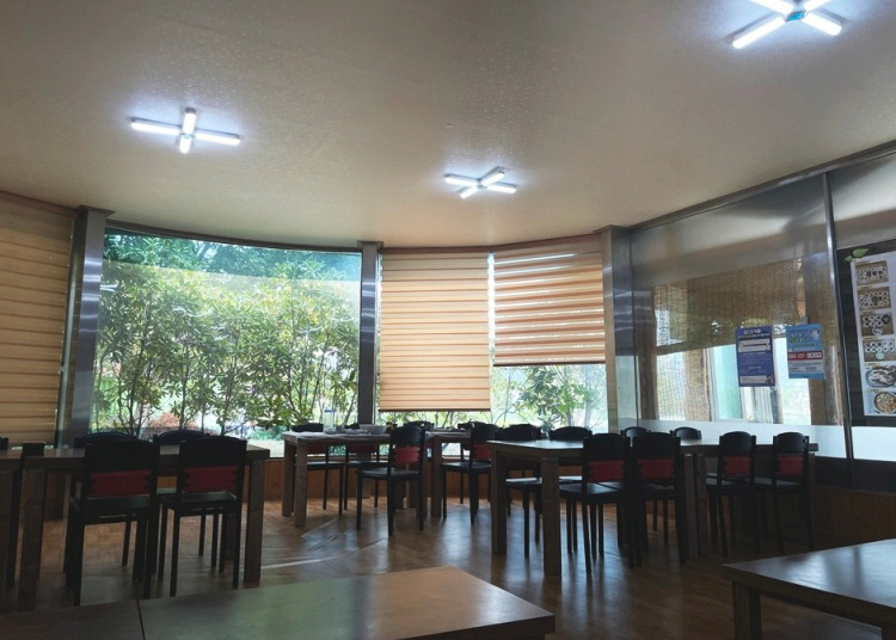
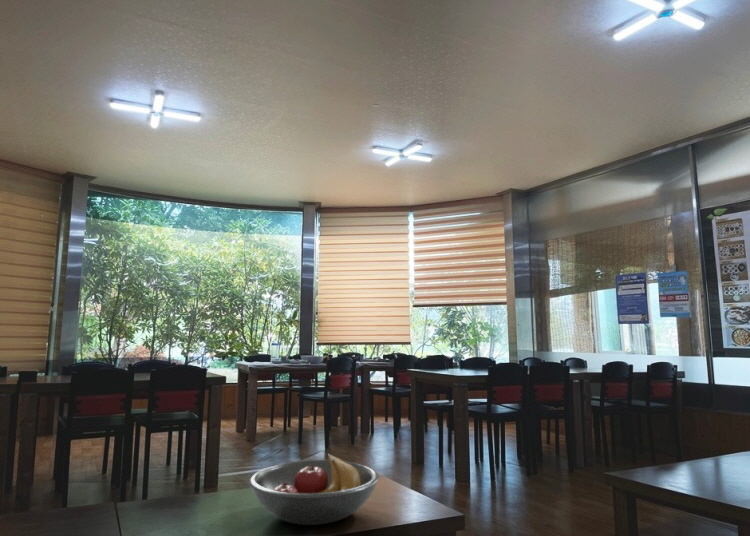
+ fruit bowl [248,453,380,526]
